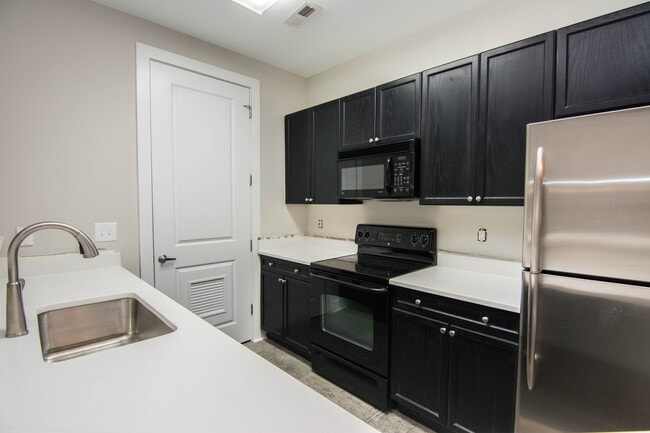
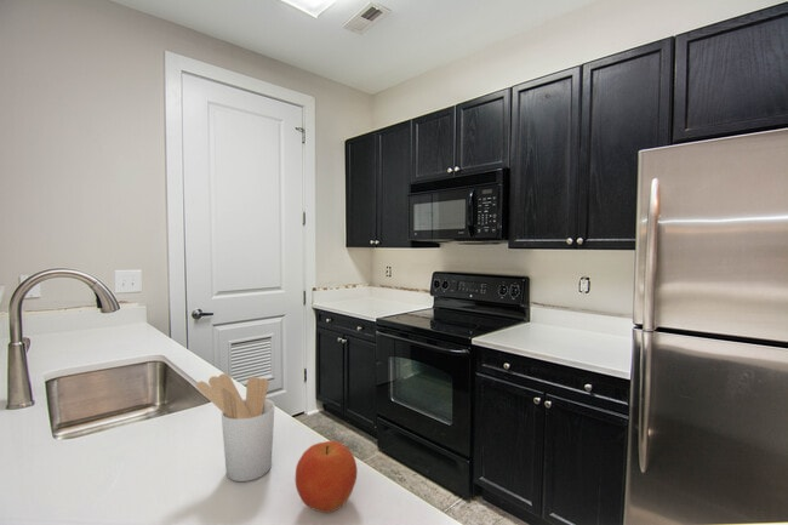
+ fruit [295,440,359,513]
+ utensil holder [195,372,276,483]
